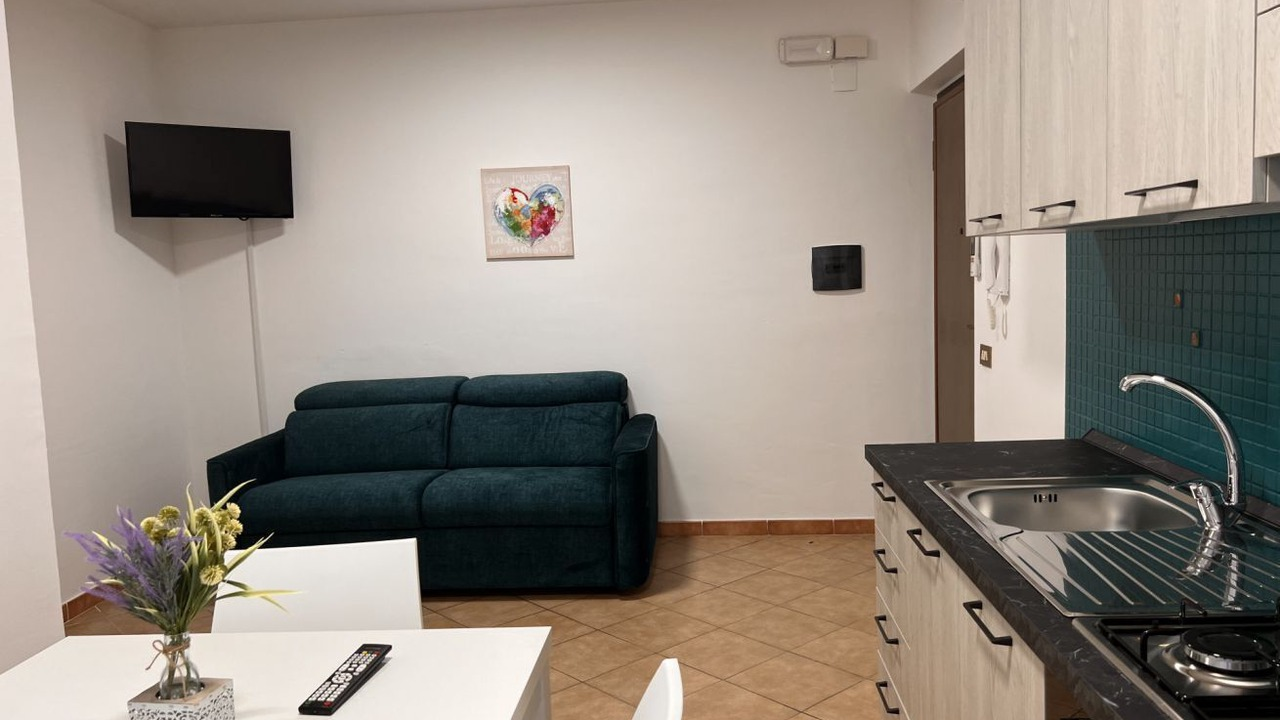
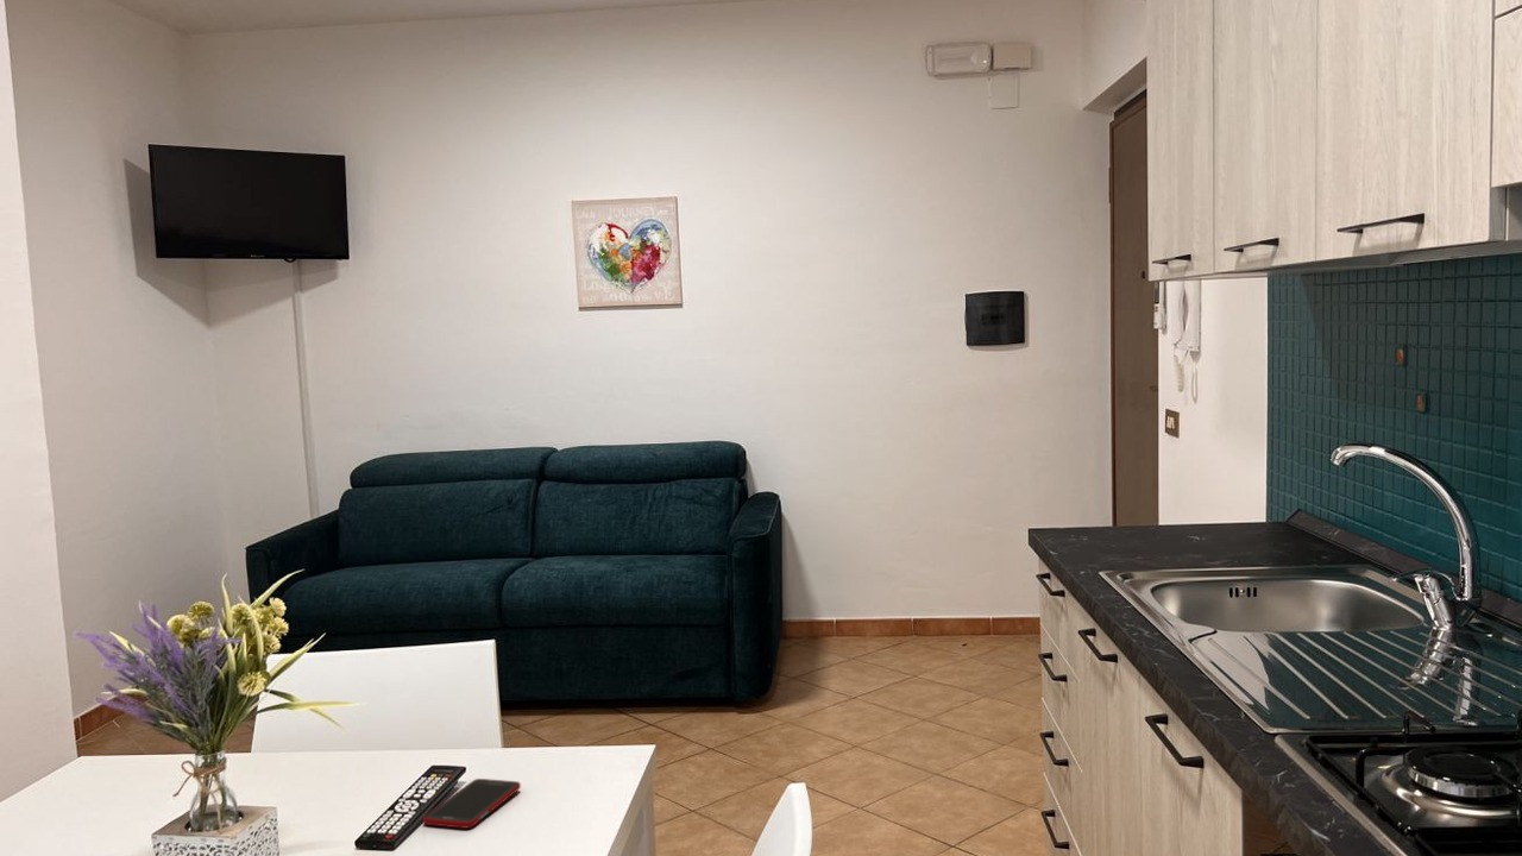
+ cell phone [422,778,522,830]
